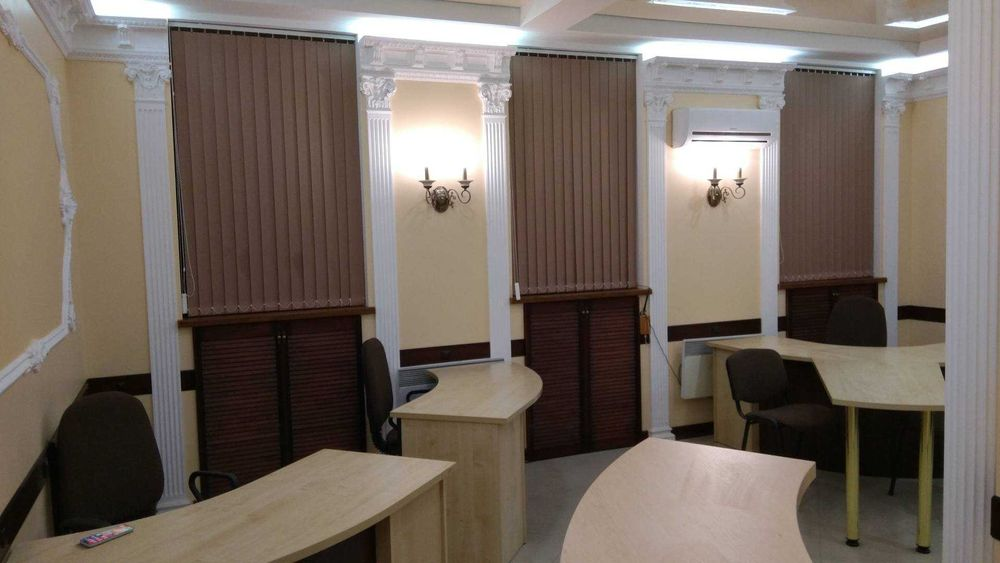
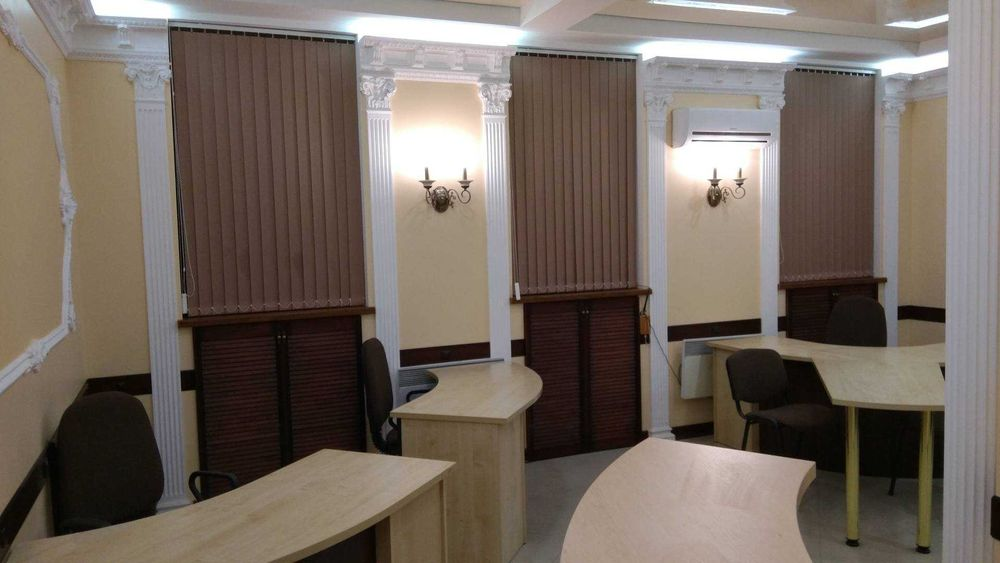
- smartphone [79,523,135,548]
